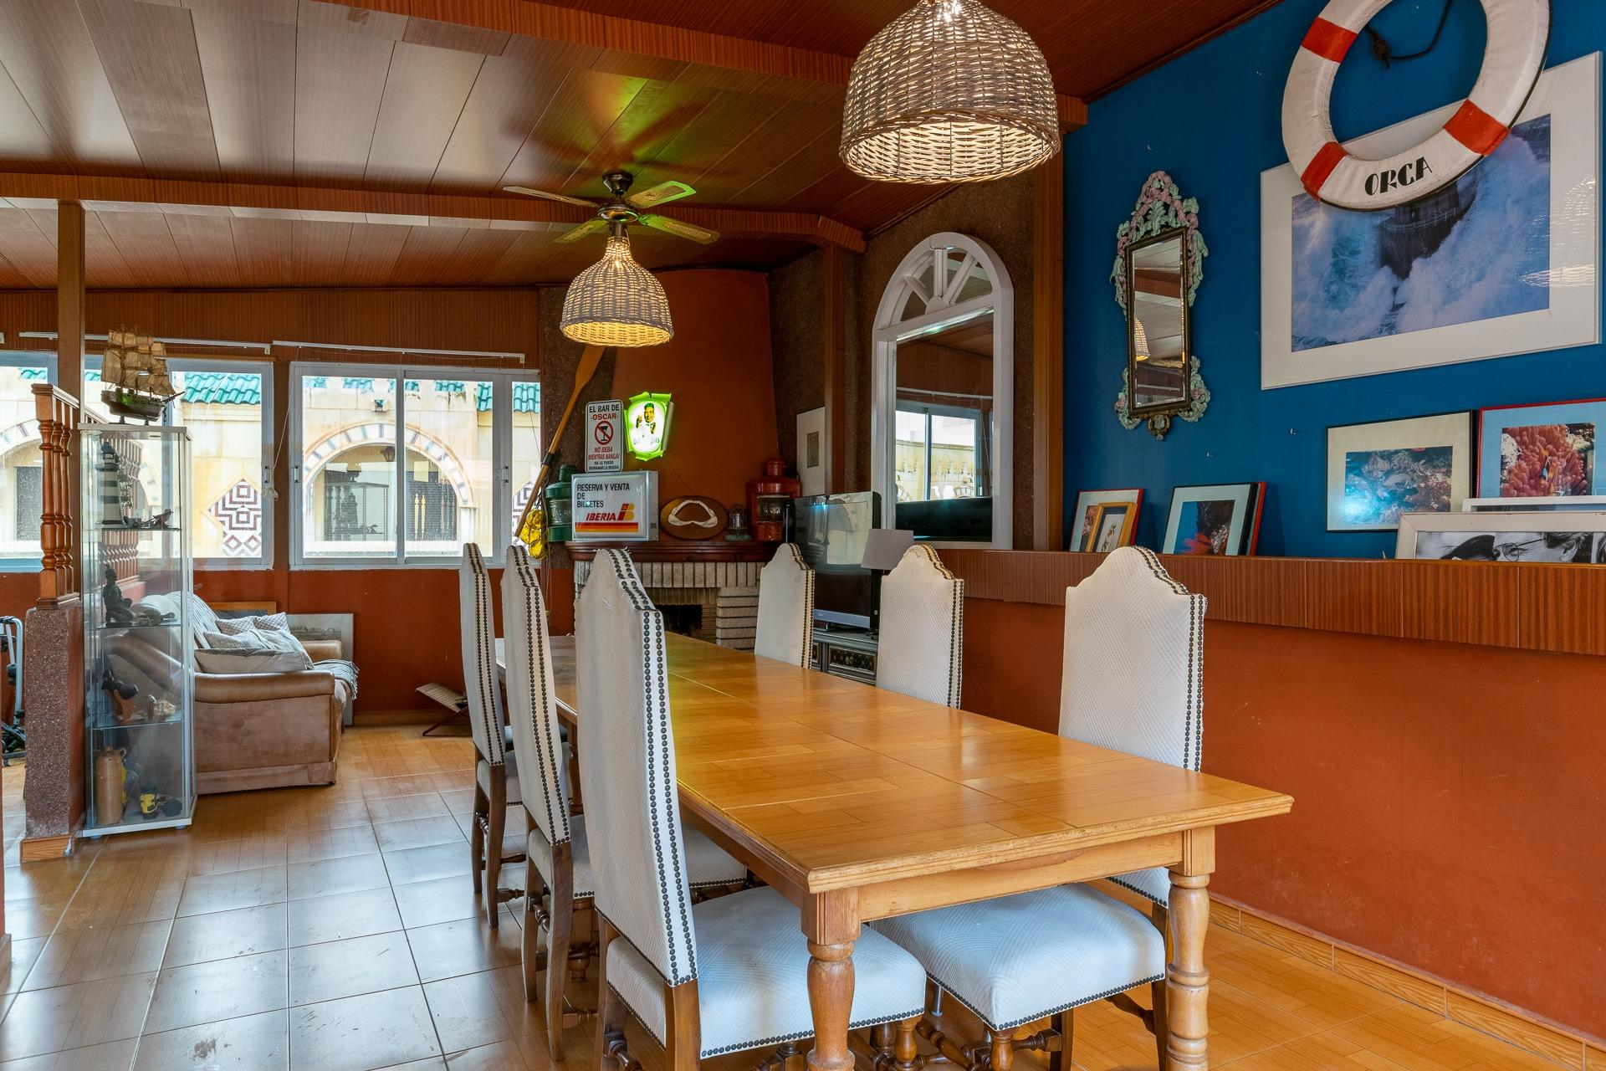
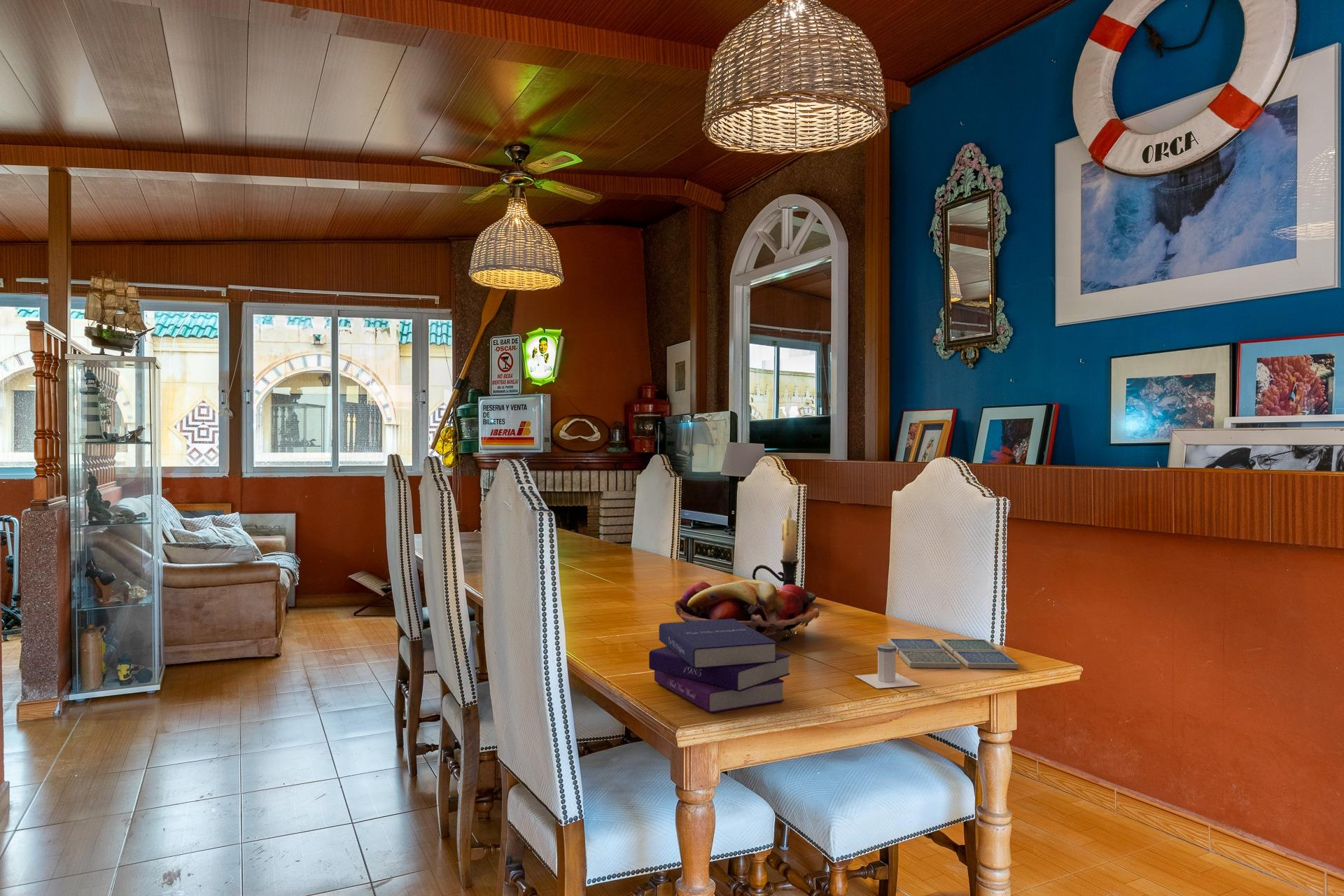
+ fruit basket [673,579,820,643]
+ candle holder [752,504,817,603]
+ salt shaker [854,644,920,689]
+ drink coaster [887,638,1019,669]
+ book [648,619,790,713]
